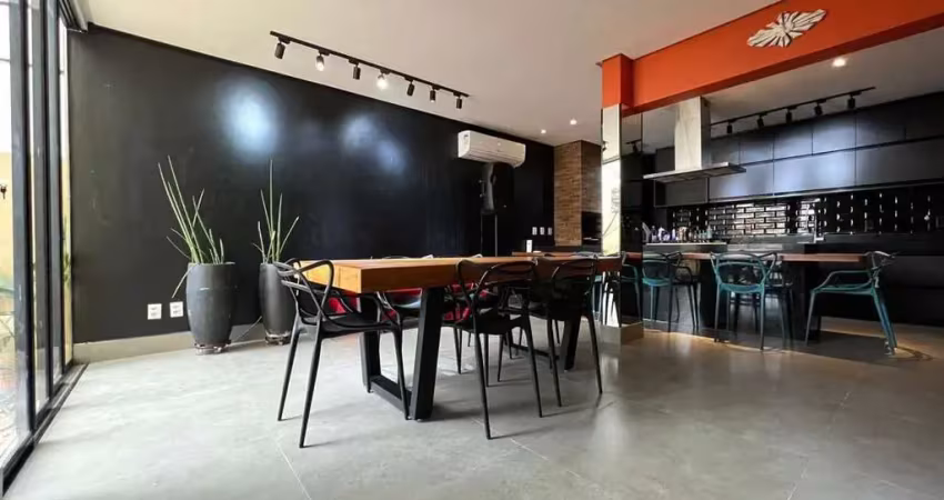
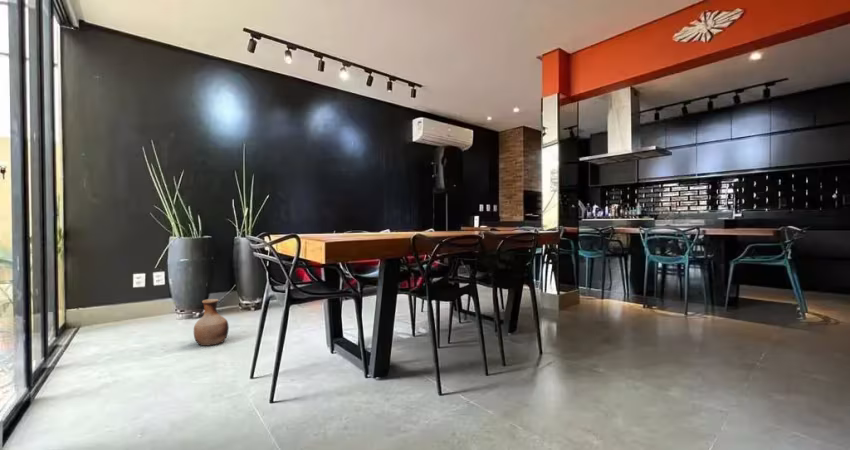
+ vase [193,298,230,347]
